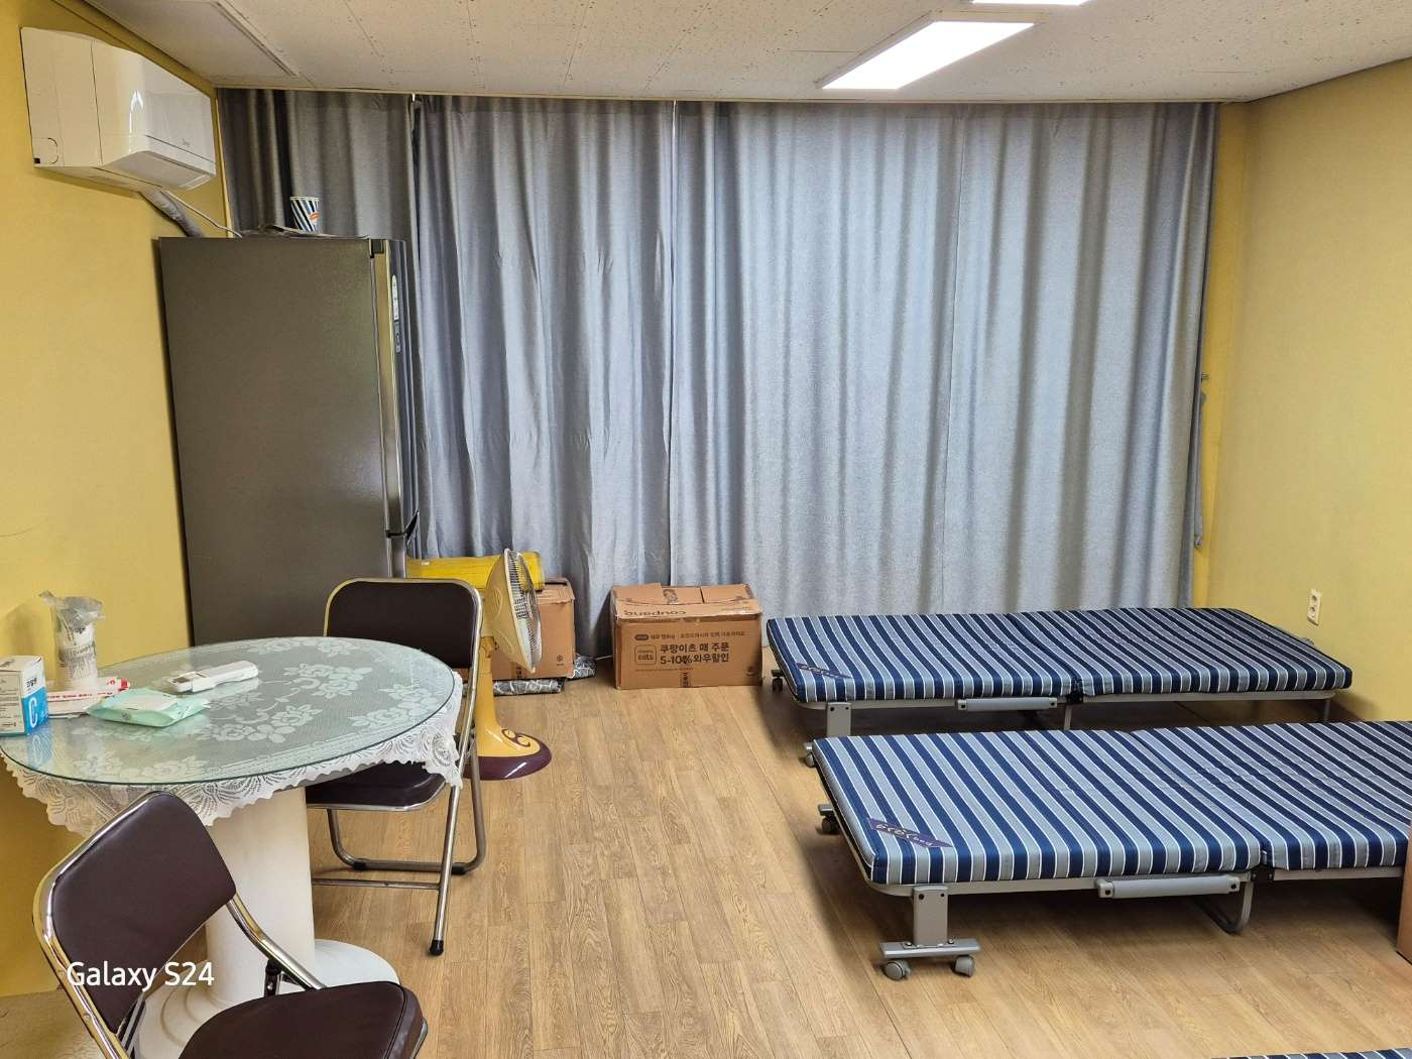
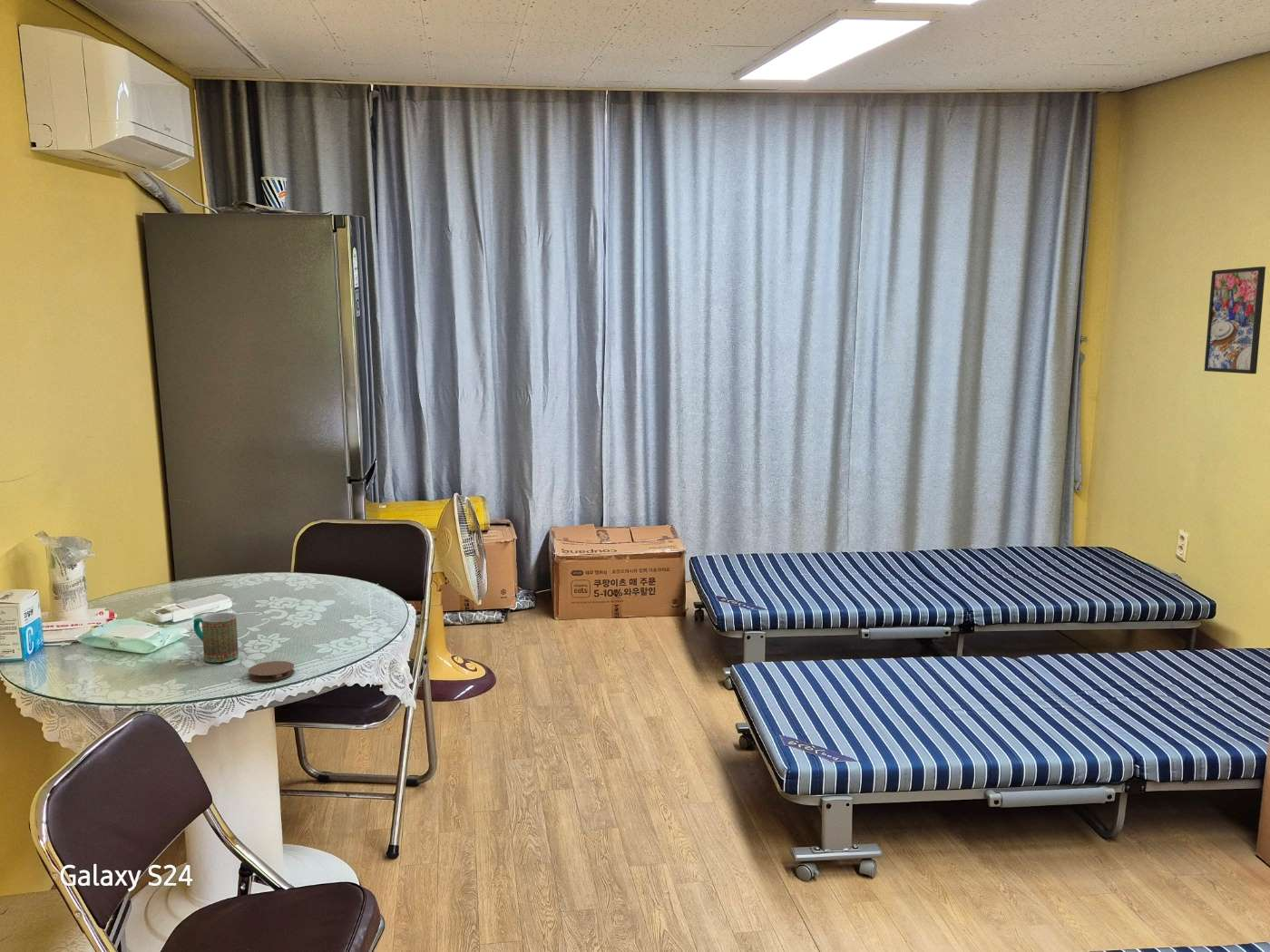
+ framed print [1204,266,1266,374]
+ coaster [248,660,296,682]
+ mug [193,612,239,663]
